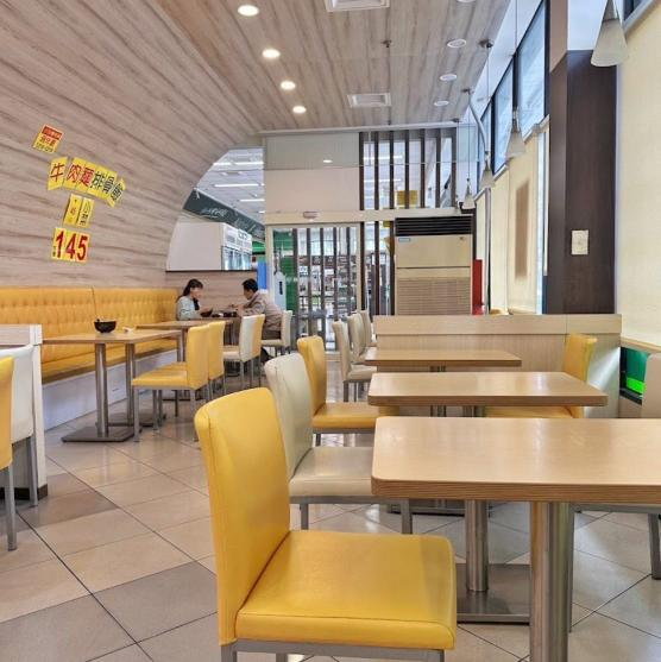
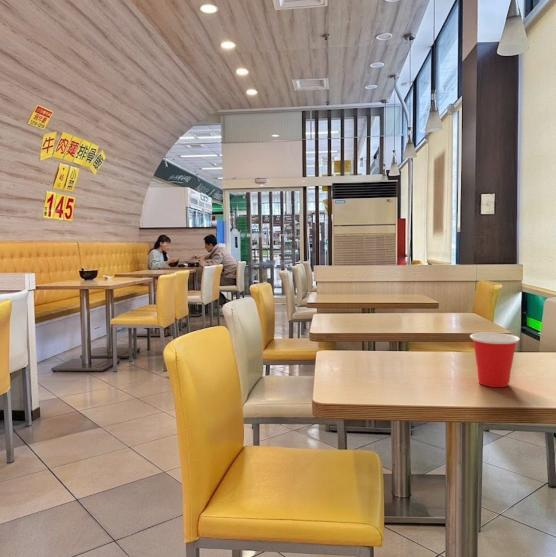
+ cup [469,332,521,388]
